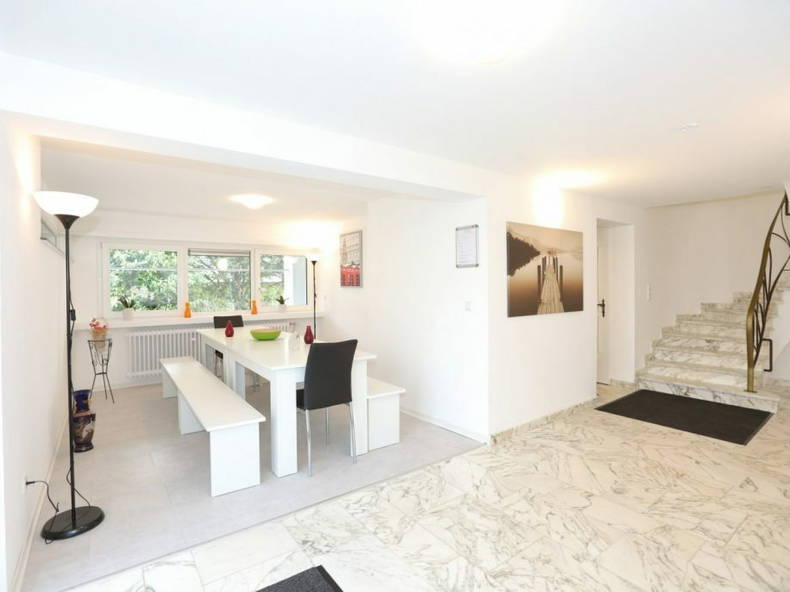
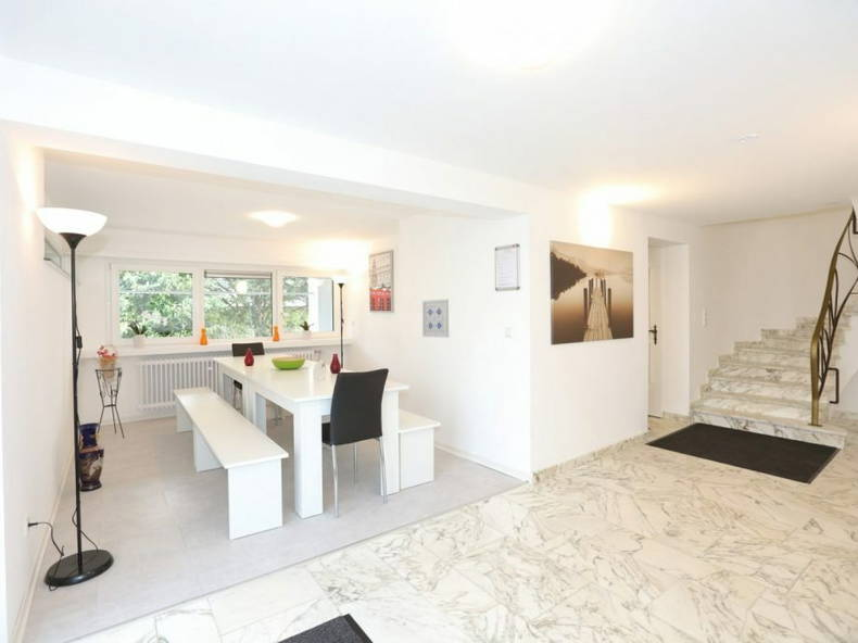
+ wall art [421,298,450,339]
